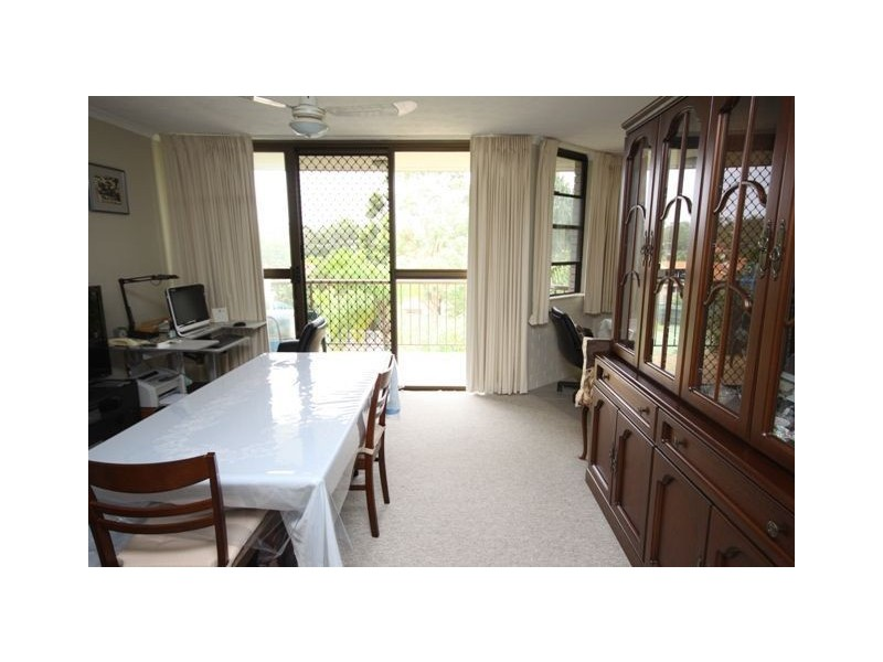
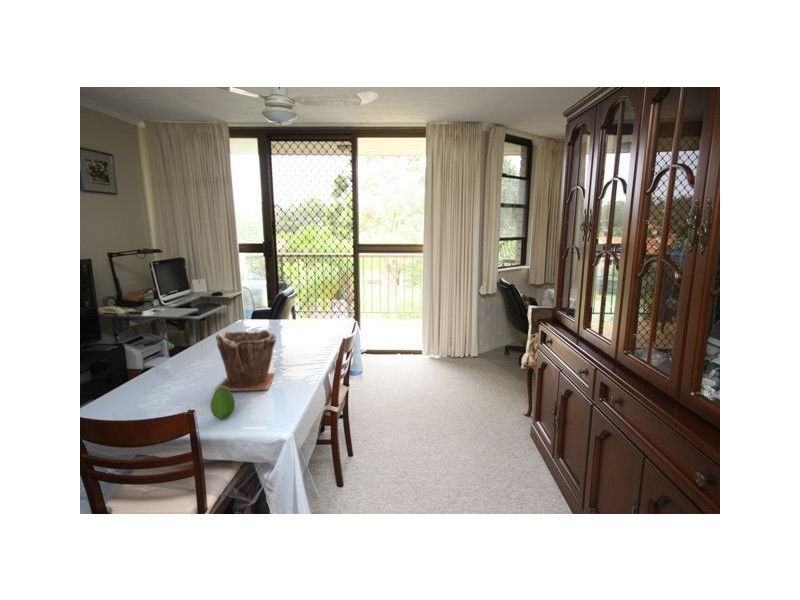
+ plant pot [213,329,277,392]
+ fruit [210,386,236,420]
